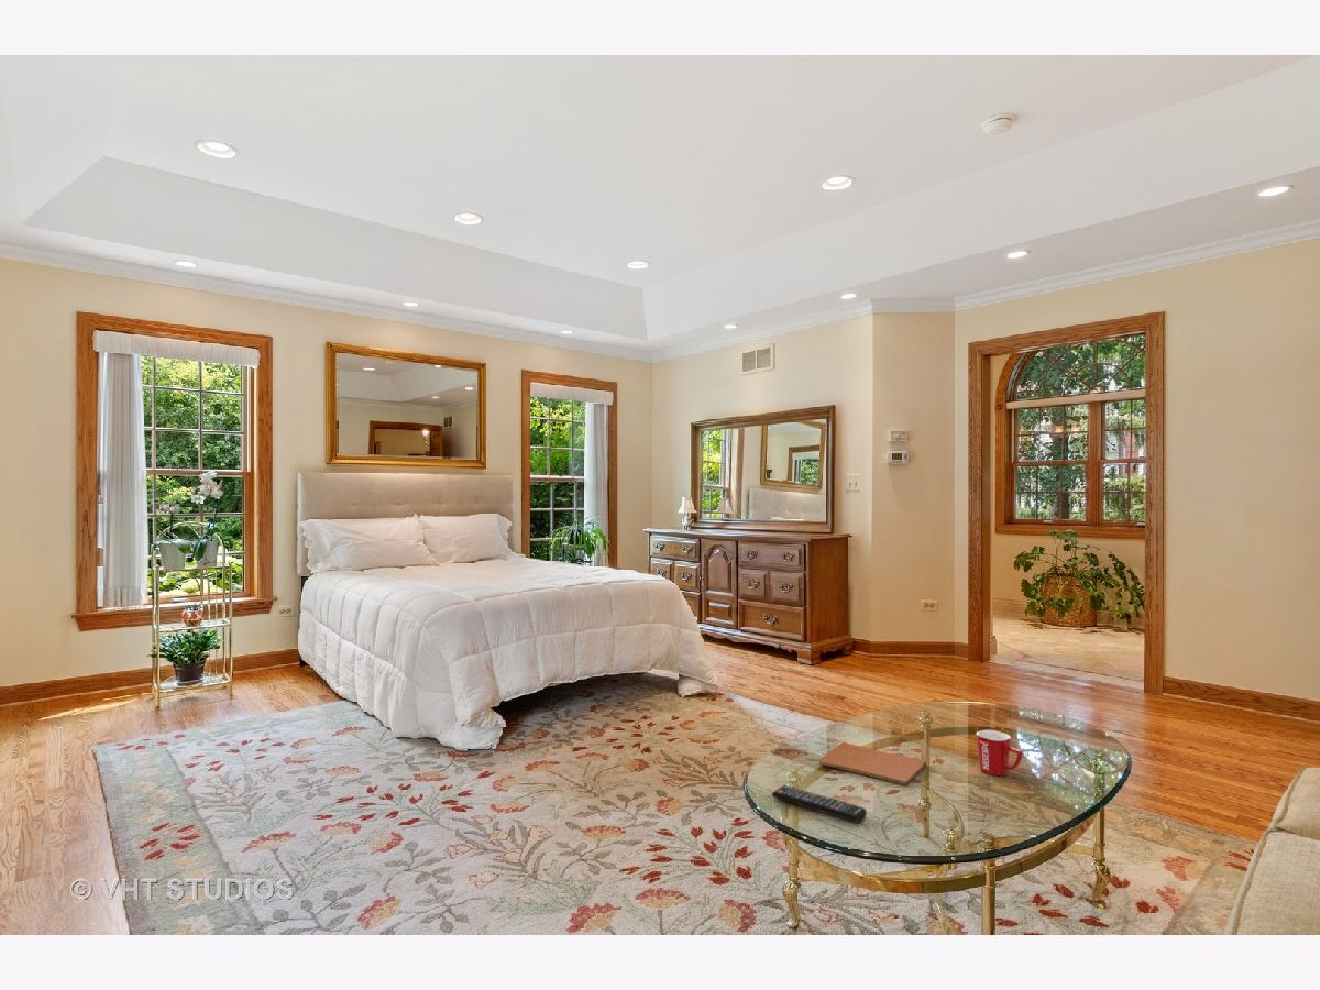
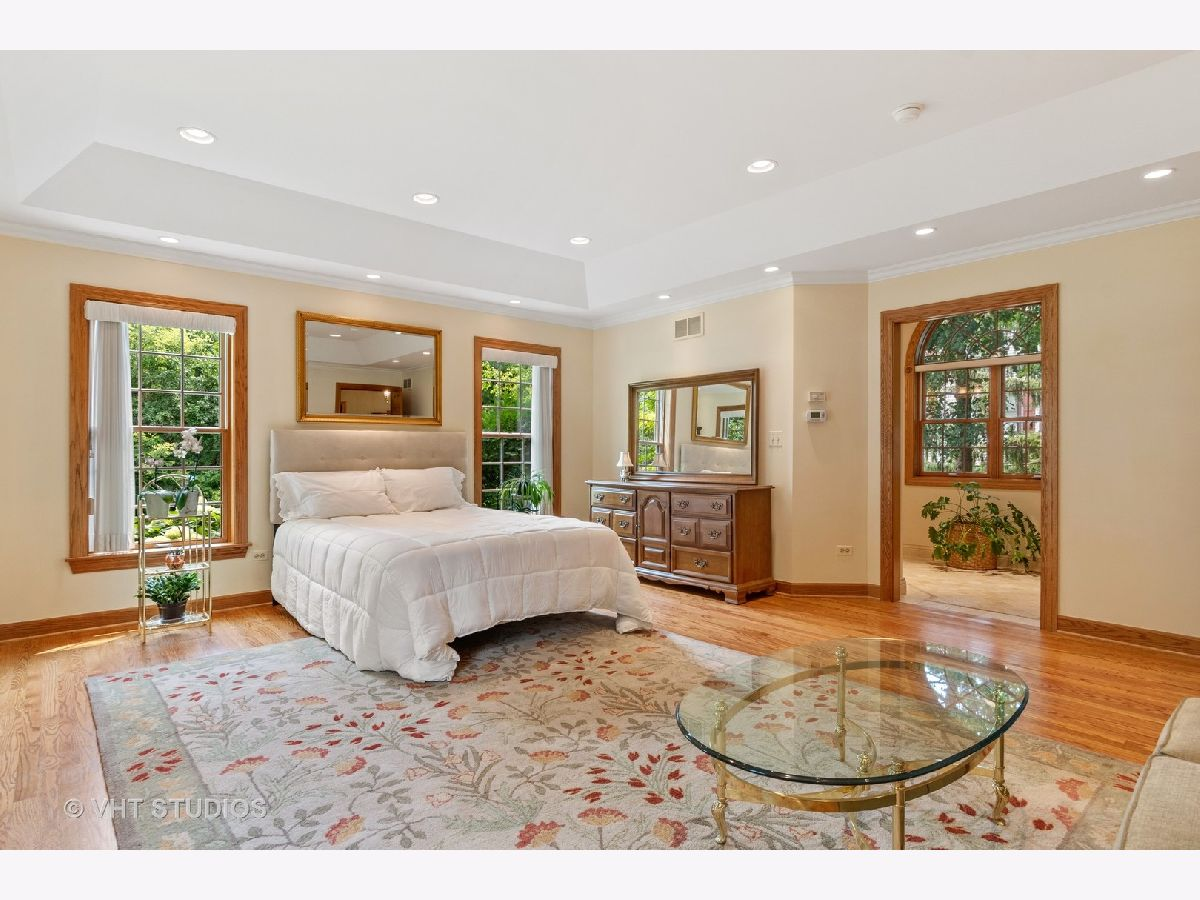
- book [818,741,927,785]
- remote control [771,784,868,824]
- mug [976,729,1024,777]
